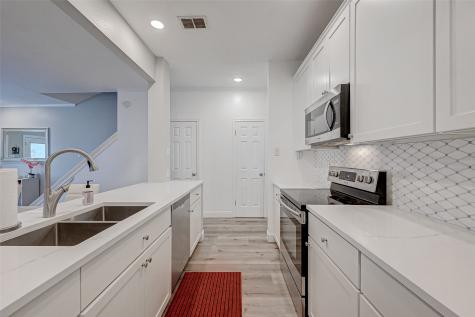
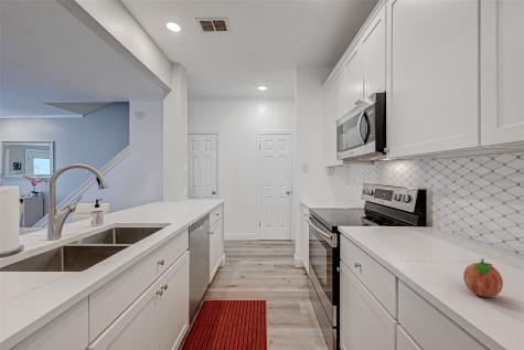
+ fruit [462,258,504,298]
